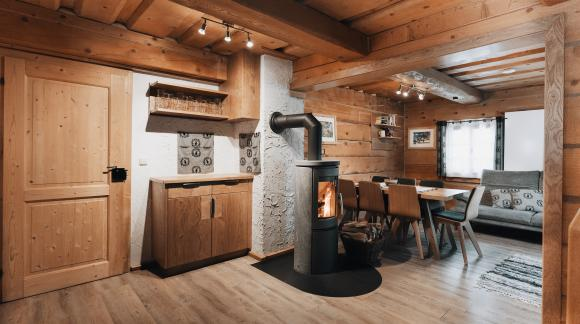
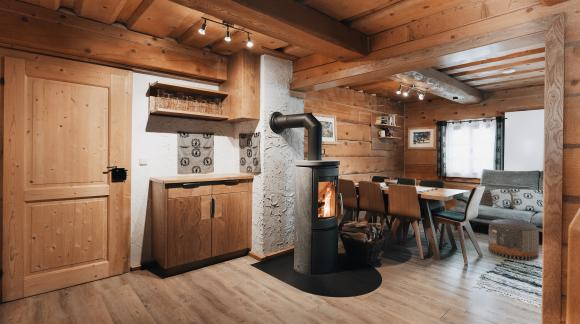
+ pouf [488,218,540,261]
